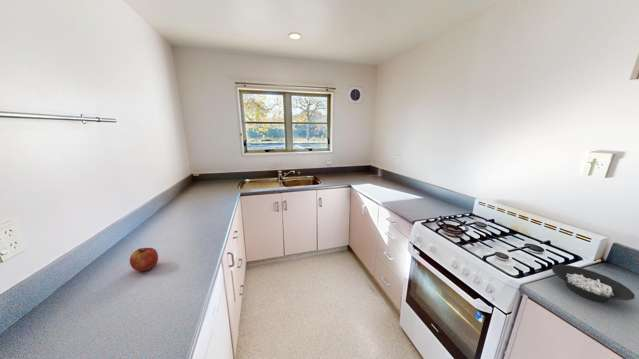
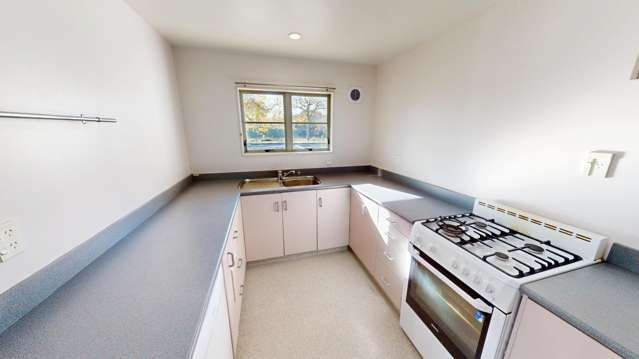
- cereal bowl [551,264,636,303]
- apple [129,247,159,272]
